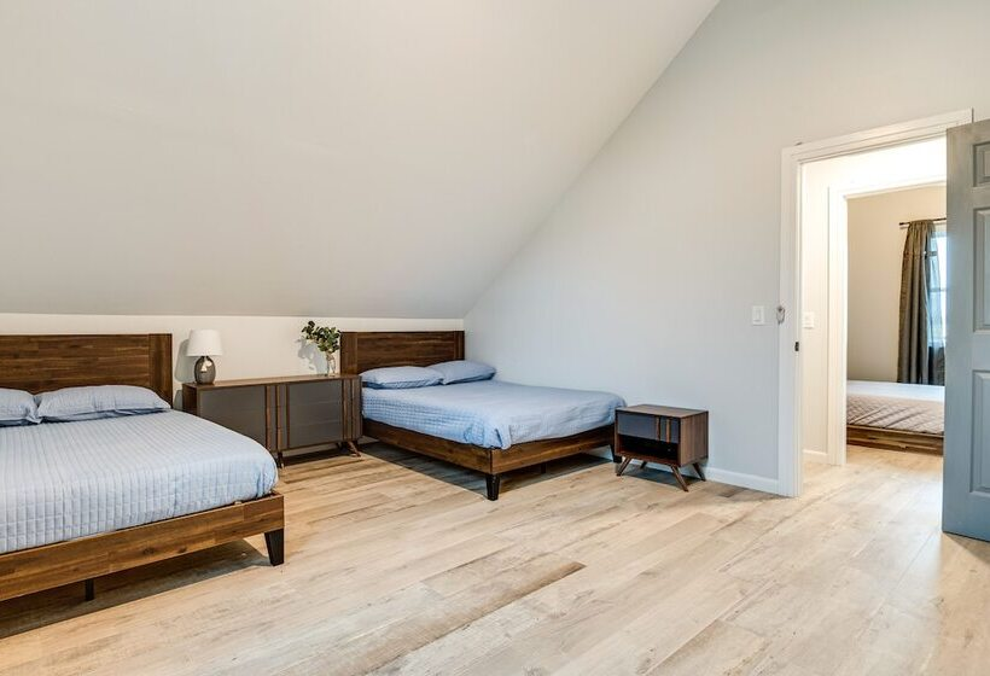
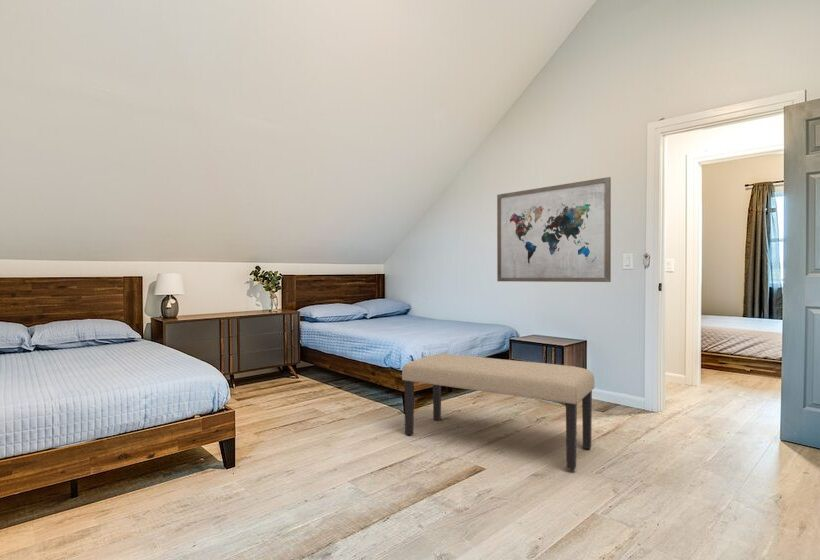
+ wall art [496,176,612,283]
+ bench [401,353,595,471]
